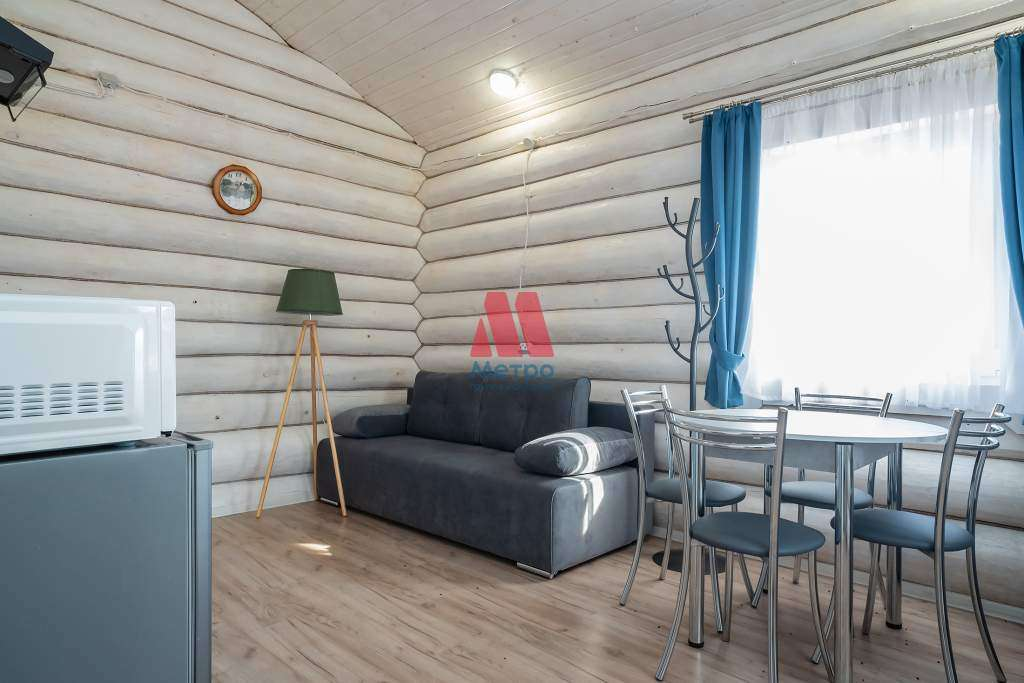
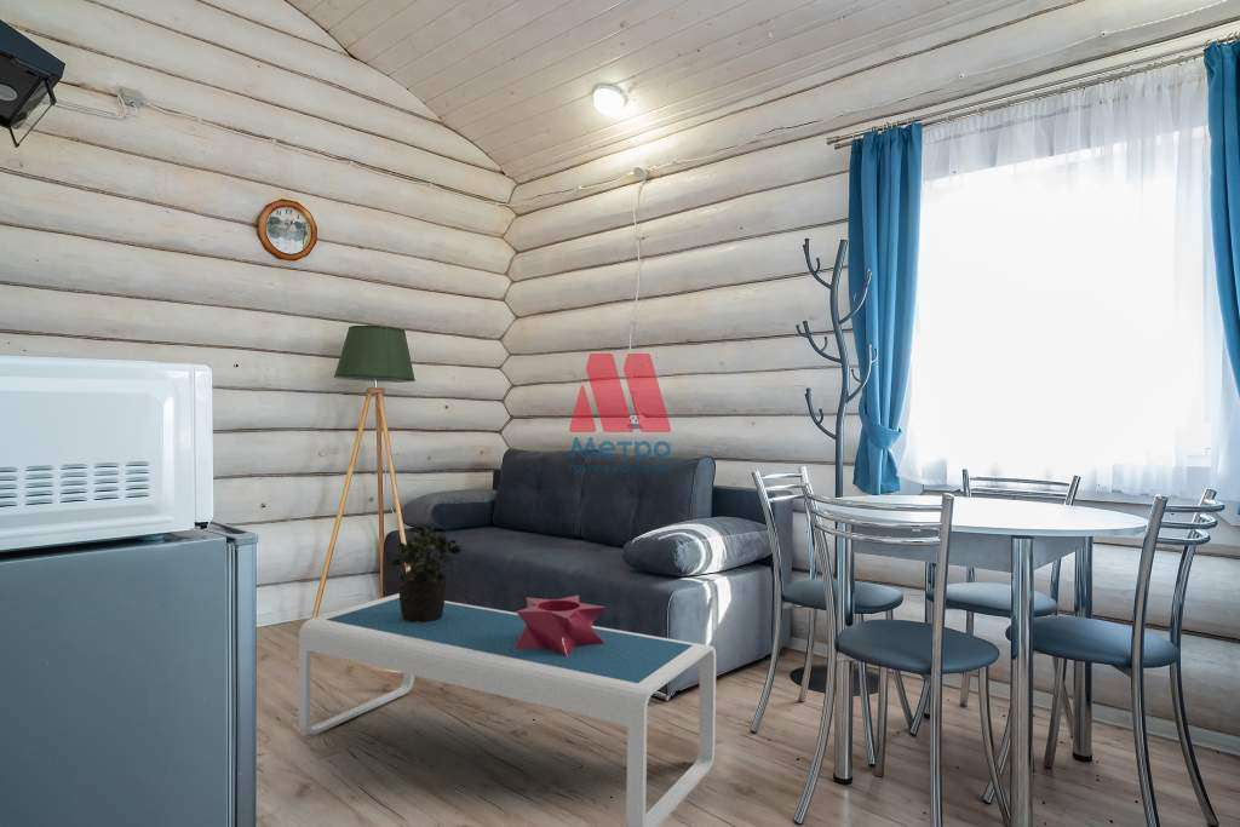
+ coffee table [297,592,717,827]
+ potted plant [391,521,463,622]
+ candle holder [515,595,608,656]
